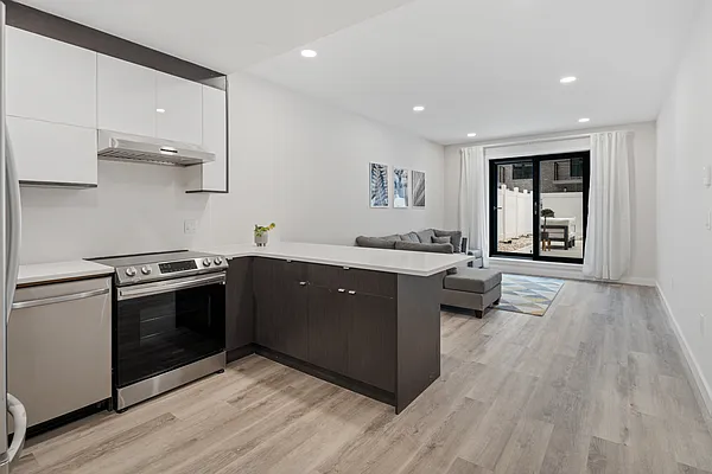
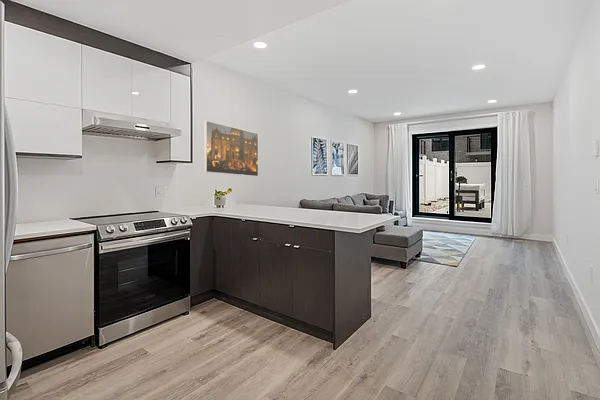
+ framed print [204,120,259,177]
